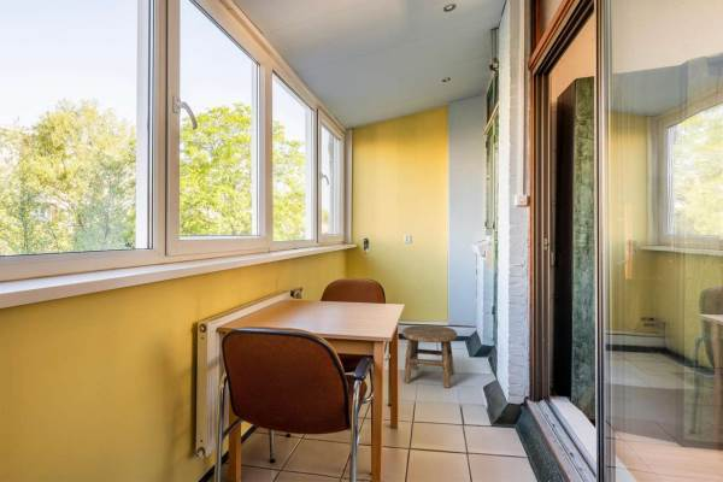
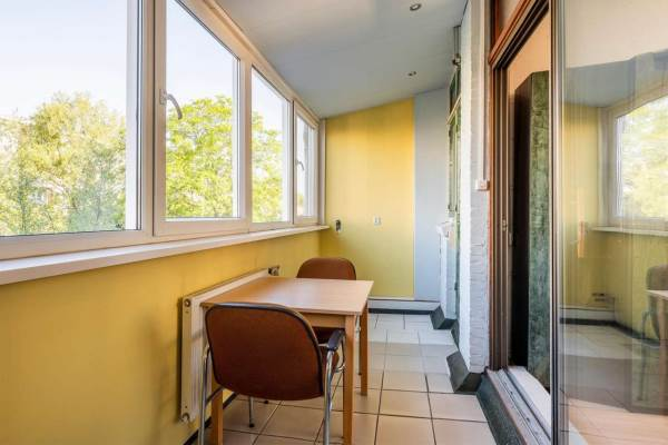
- stool [401,324,458,389]
